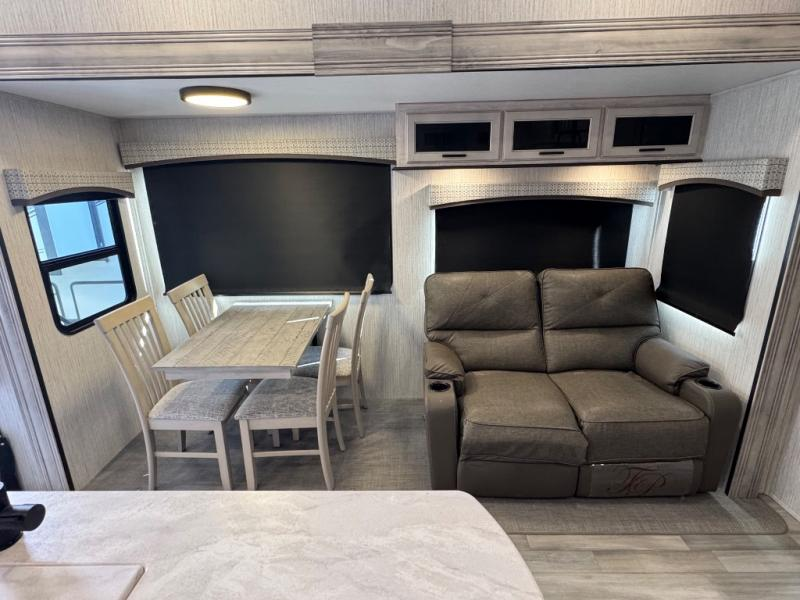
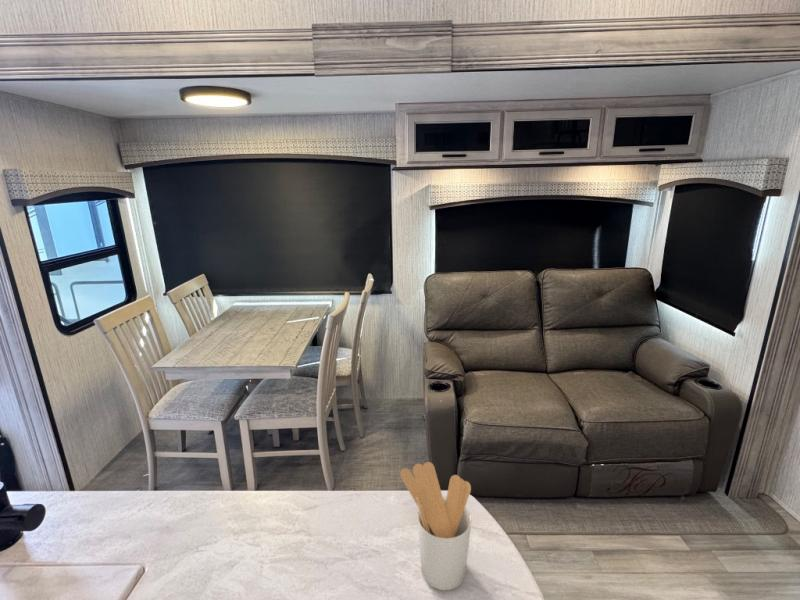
+ utensil holder [399,461,472,591]
